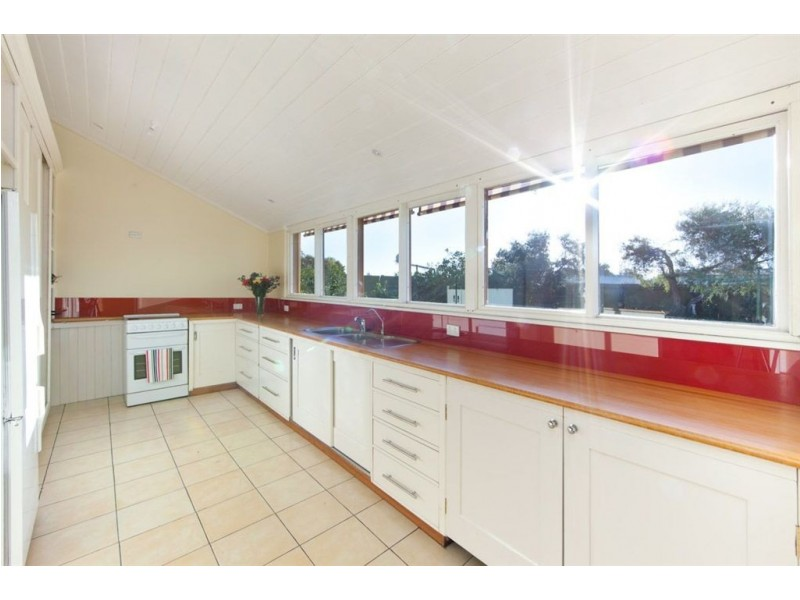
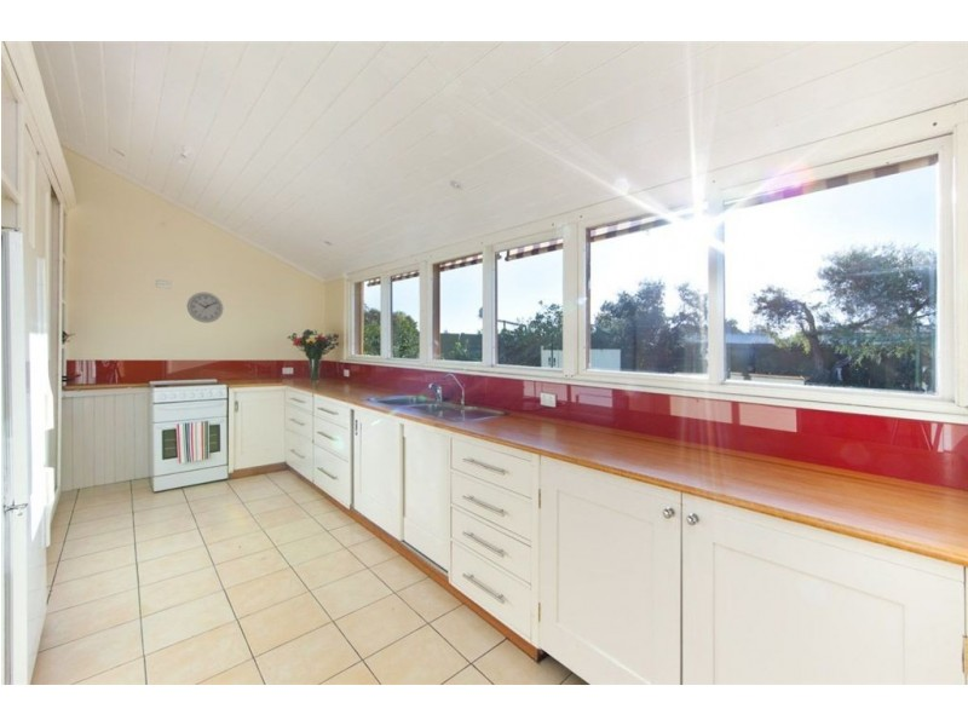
+ wall clock [186,292,224,324]
